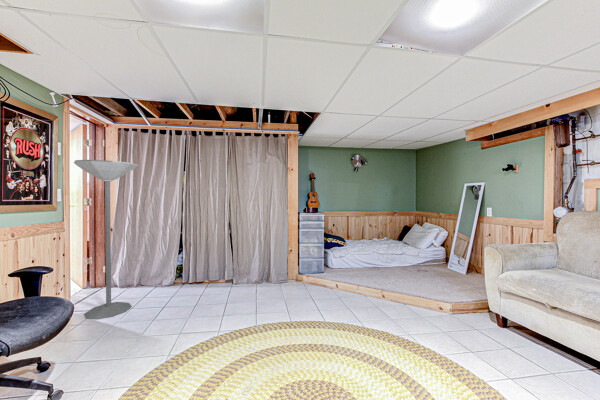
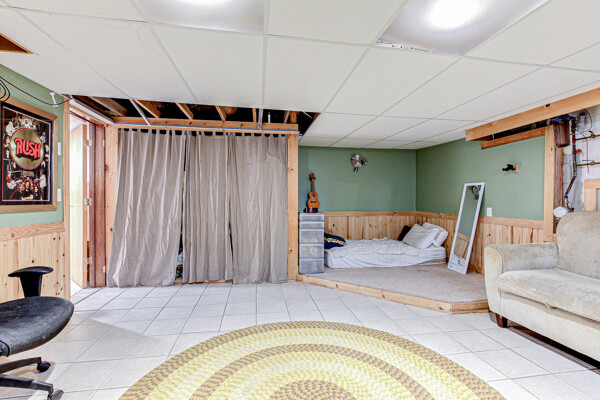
- floor lamp [73,159,139,320]
